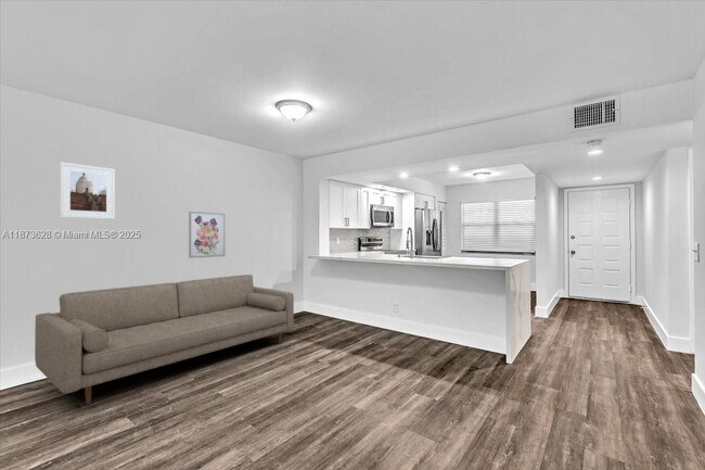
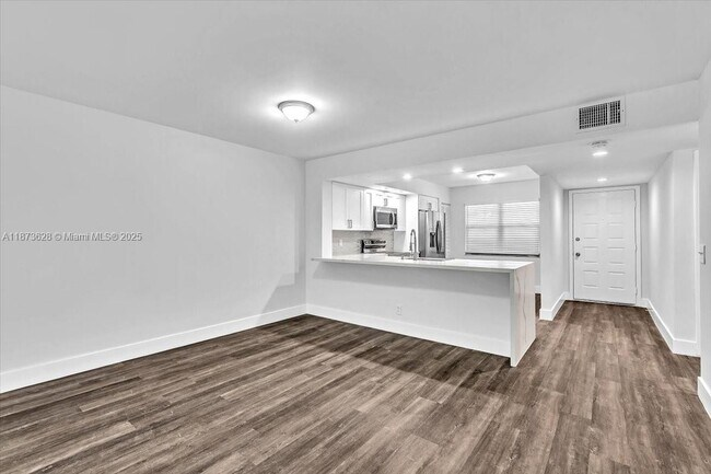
- sofa [34,274,295,406]
- wall art [188,211,226,259]
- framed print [59,161,116,220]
